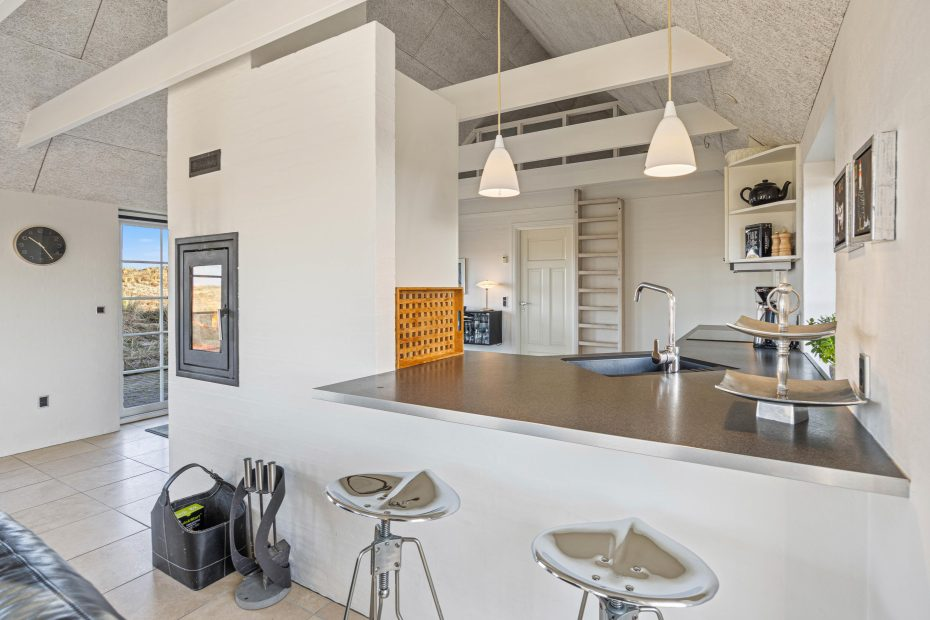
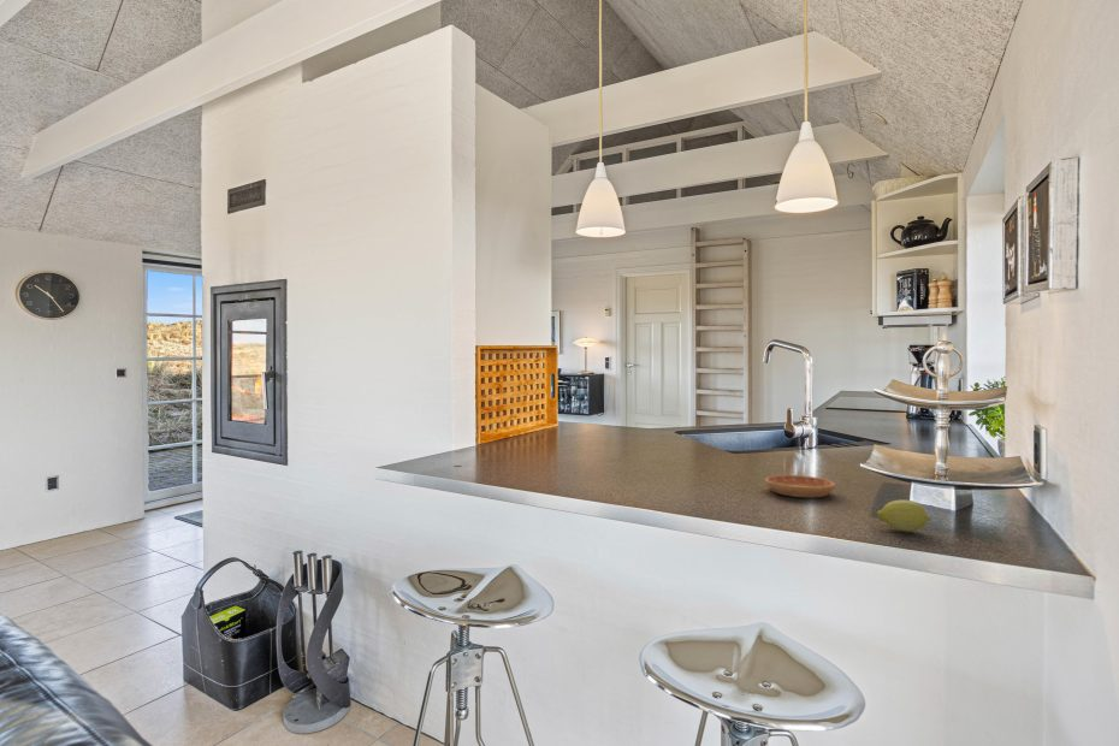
+ saucer [764,474,836,498]
+ fruit [876,498,932,533]
